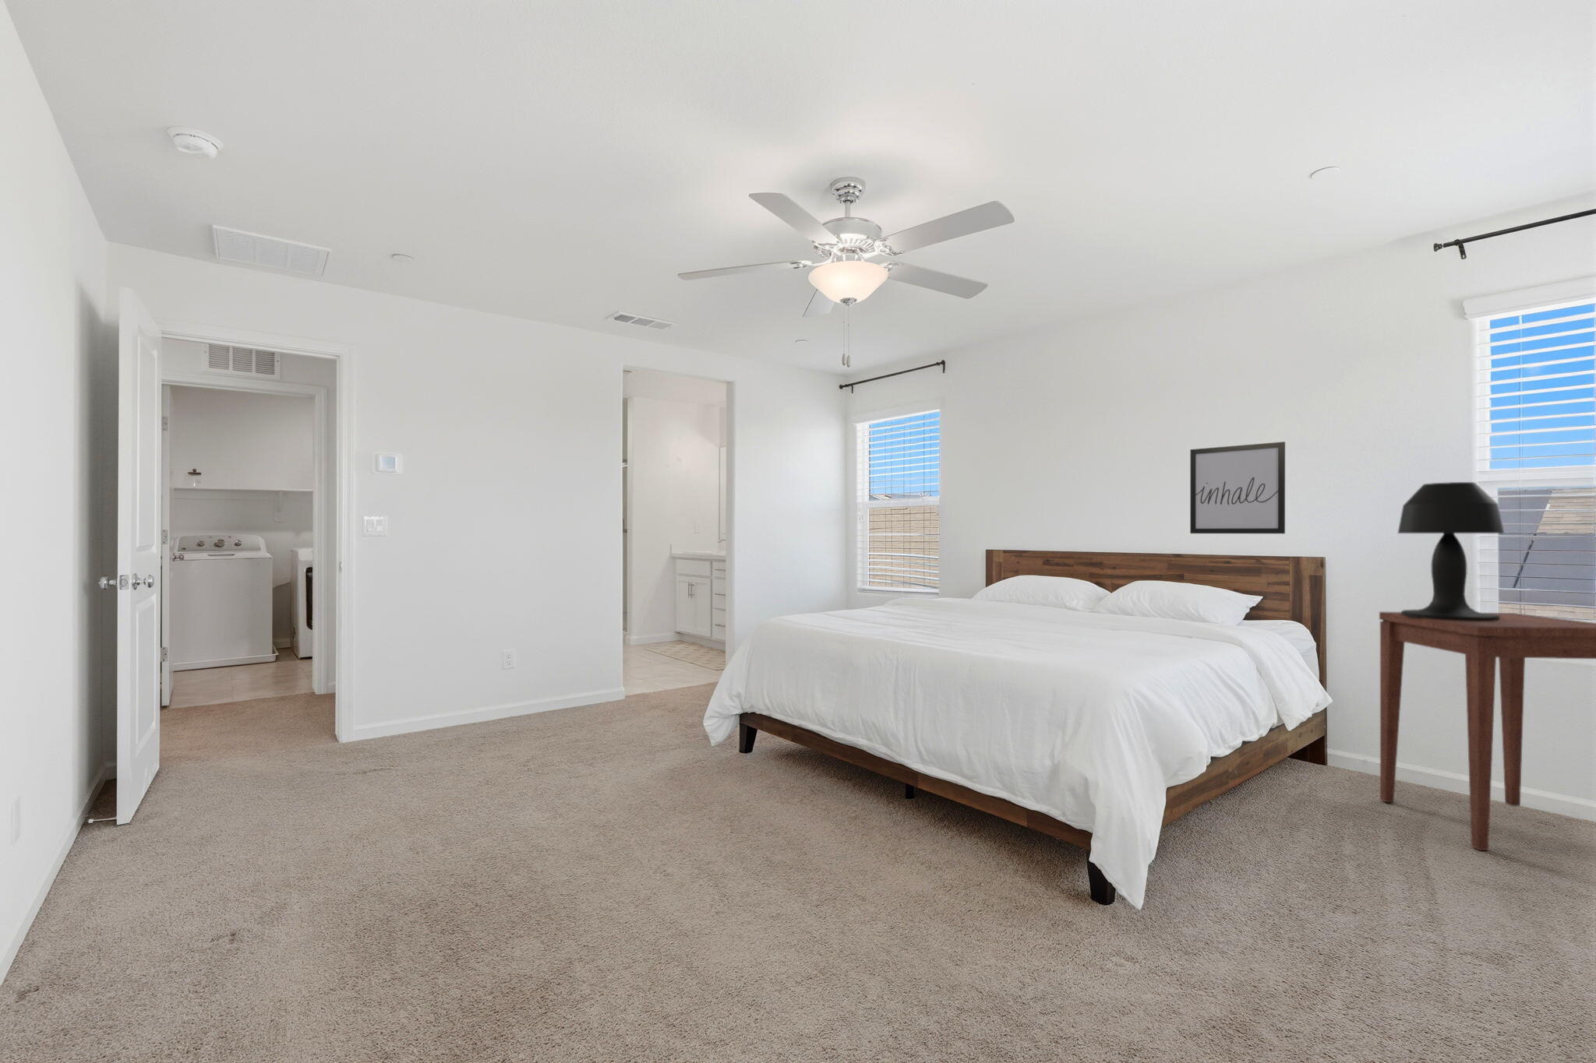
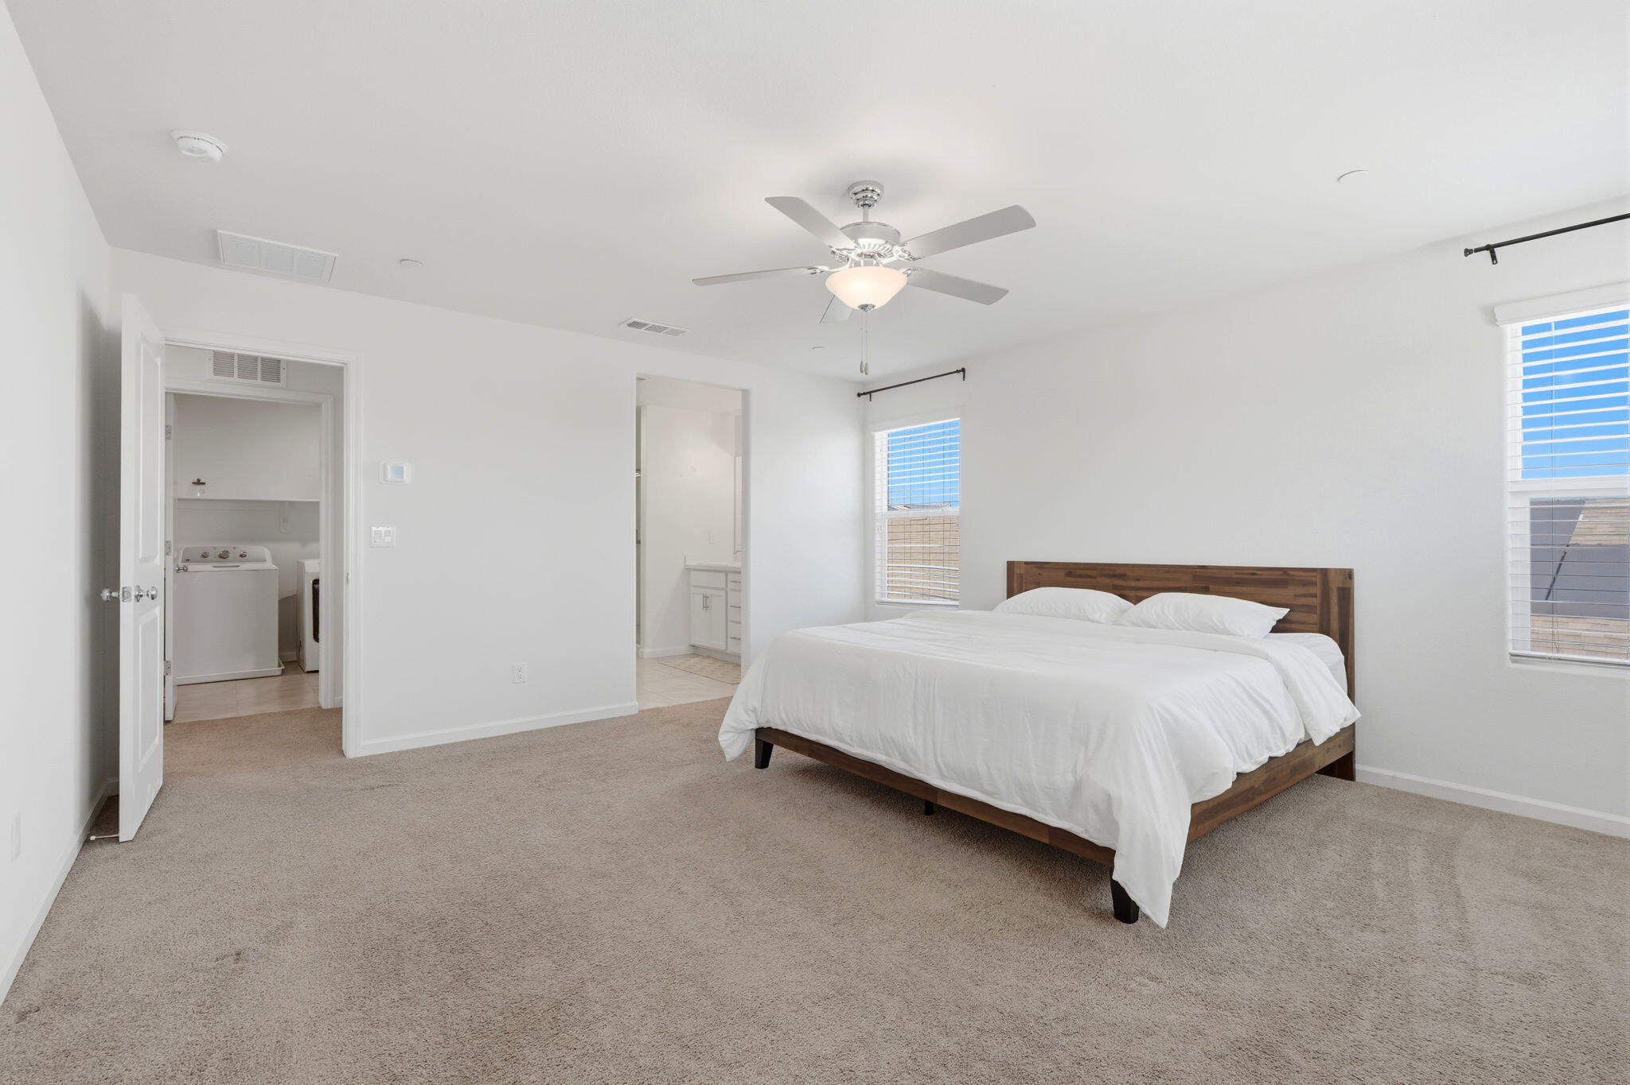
- wall art [1189,441,1286,534]
- table lamp [1398,482,1505,622]
- side table [1379,611,1596,851]
